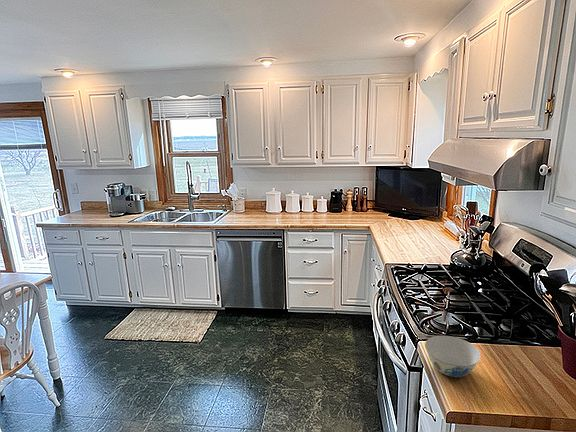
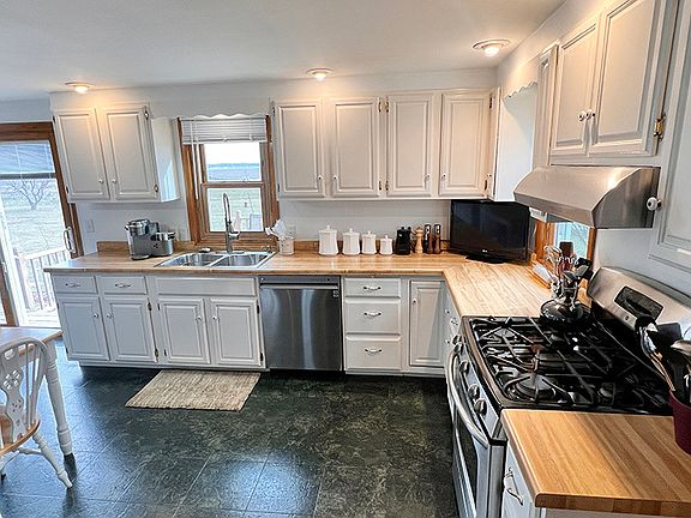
- chinaware [424,335,482,378]
